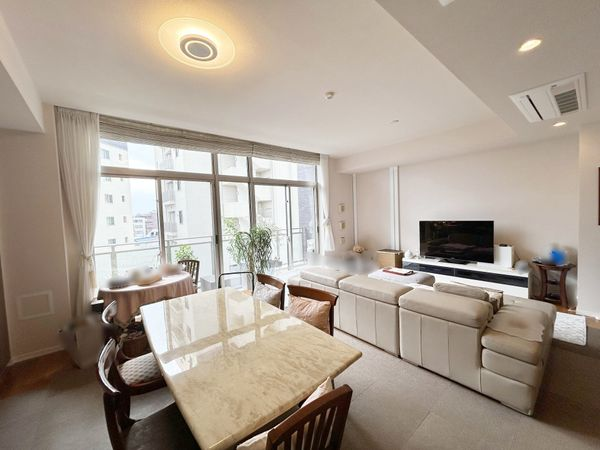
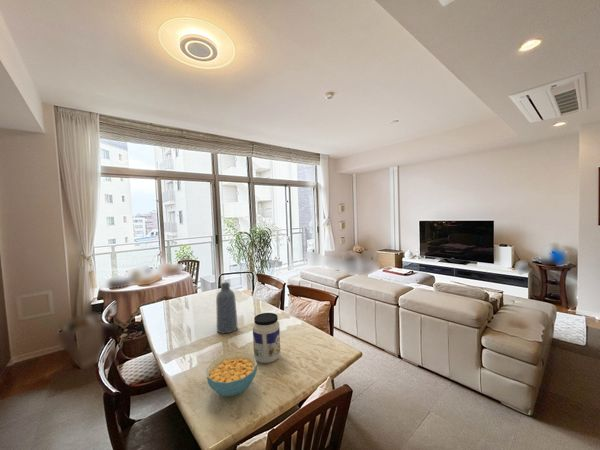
+ vase [215,281,239,334]
+ cereal bowl [206,352,258,397]
+ jar [252,312,281,364]
